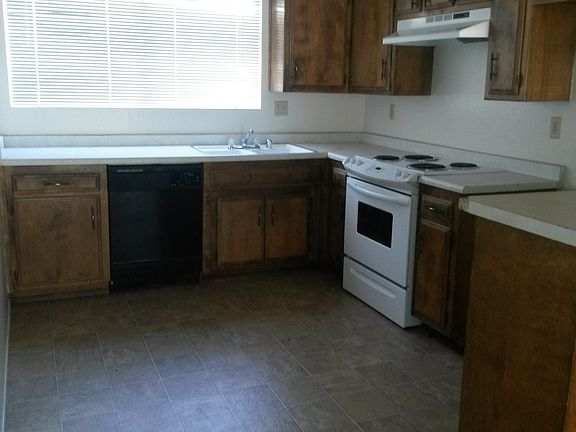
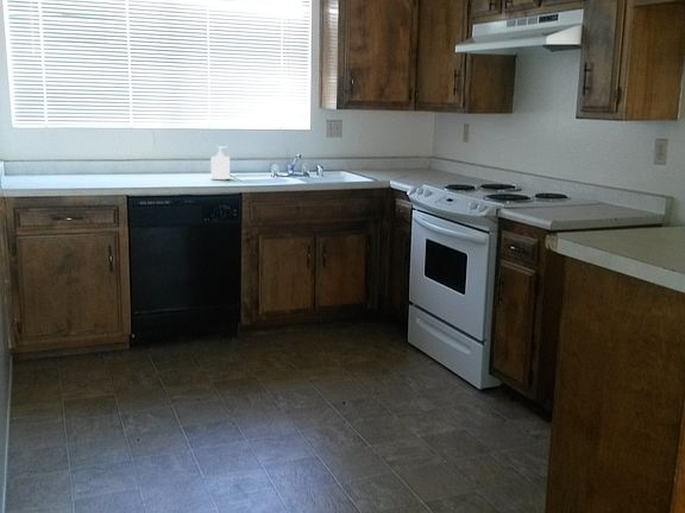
+ soap bottle [209,145,231,180]
